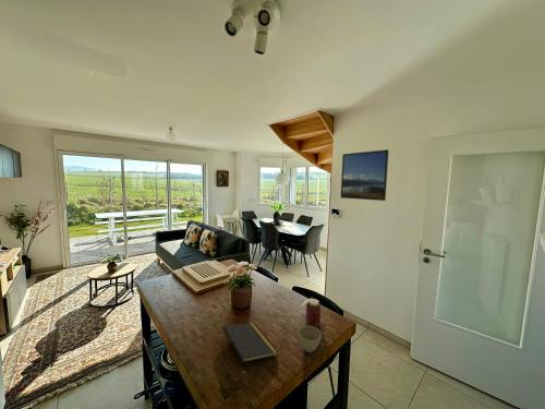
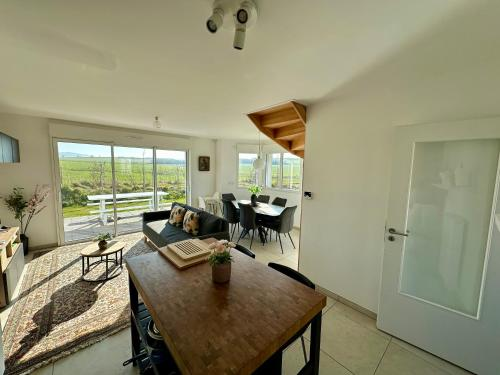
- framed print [340,148,390,202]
- jar [296,297,323,327]
- notepad [221,322,280,370]
- flower pot [296,325,323,353]
